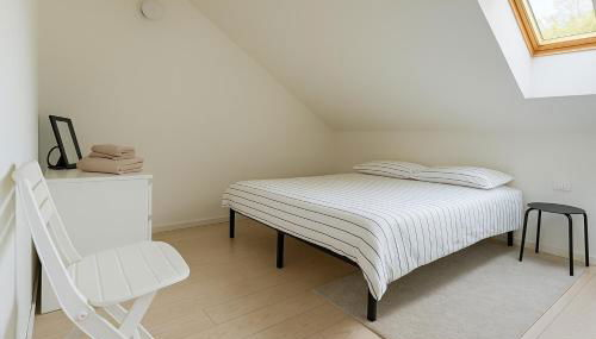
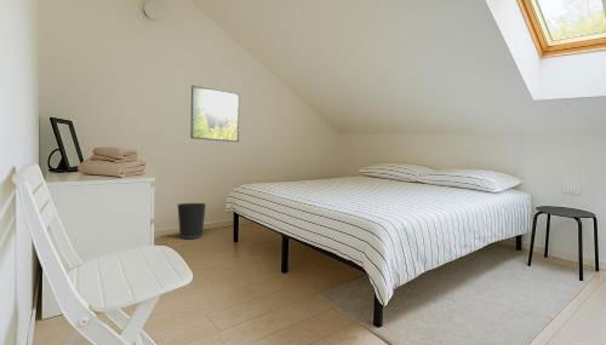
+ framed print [189,85,241,143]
+ wastebasket [177,202,207,240]
